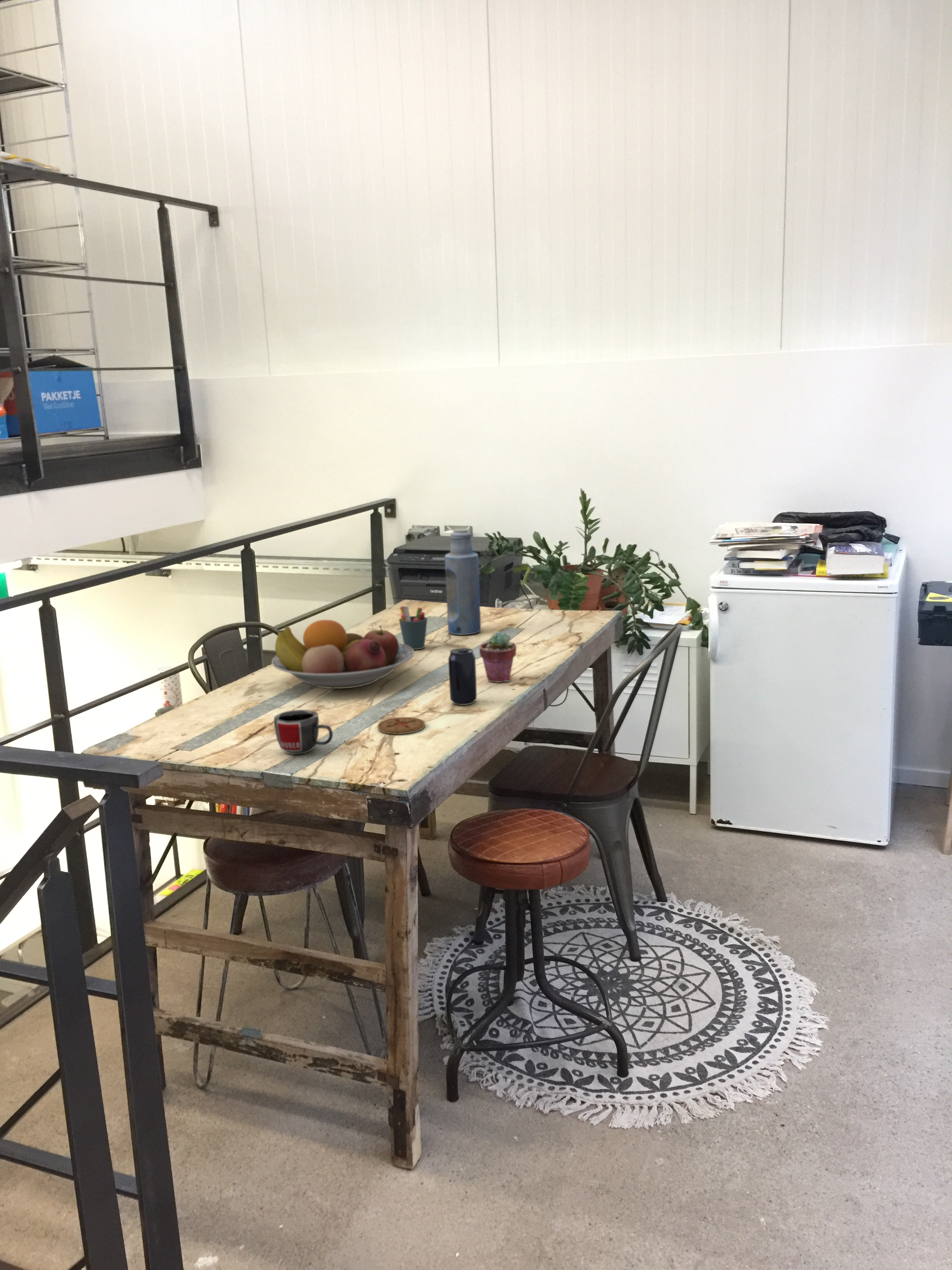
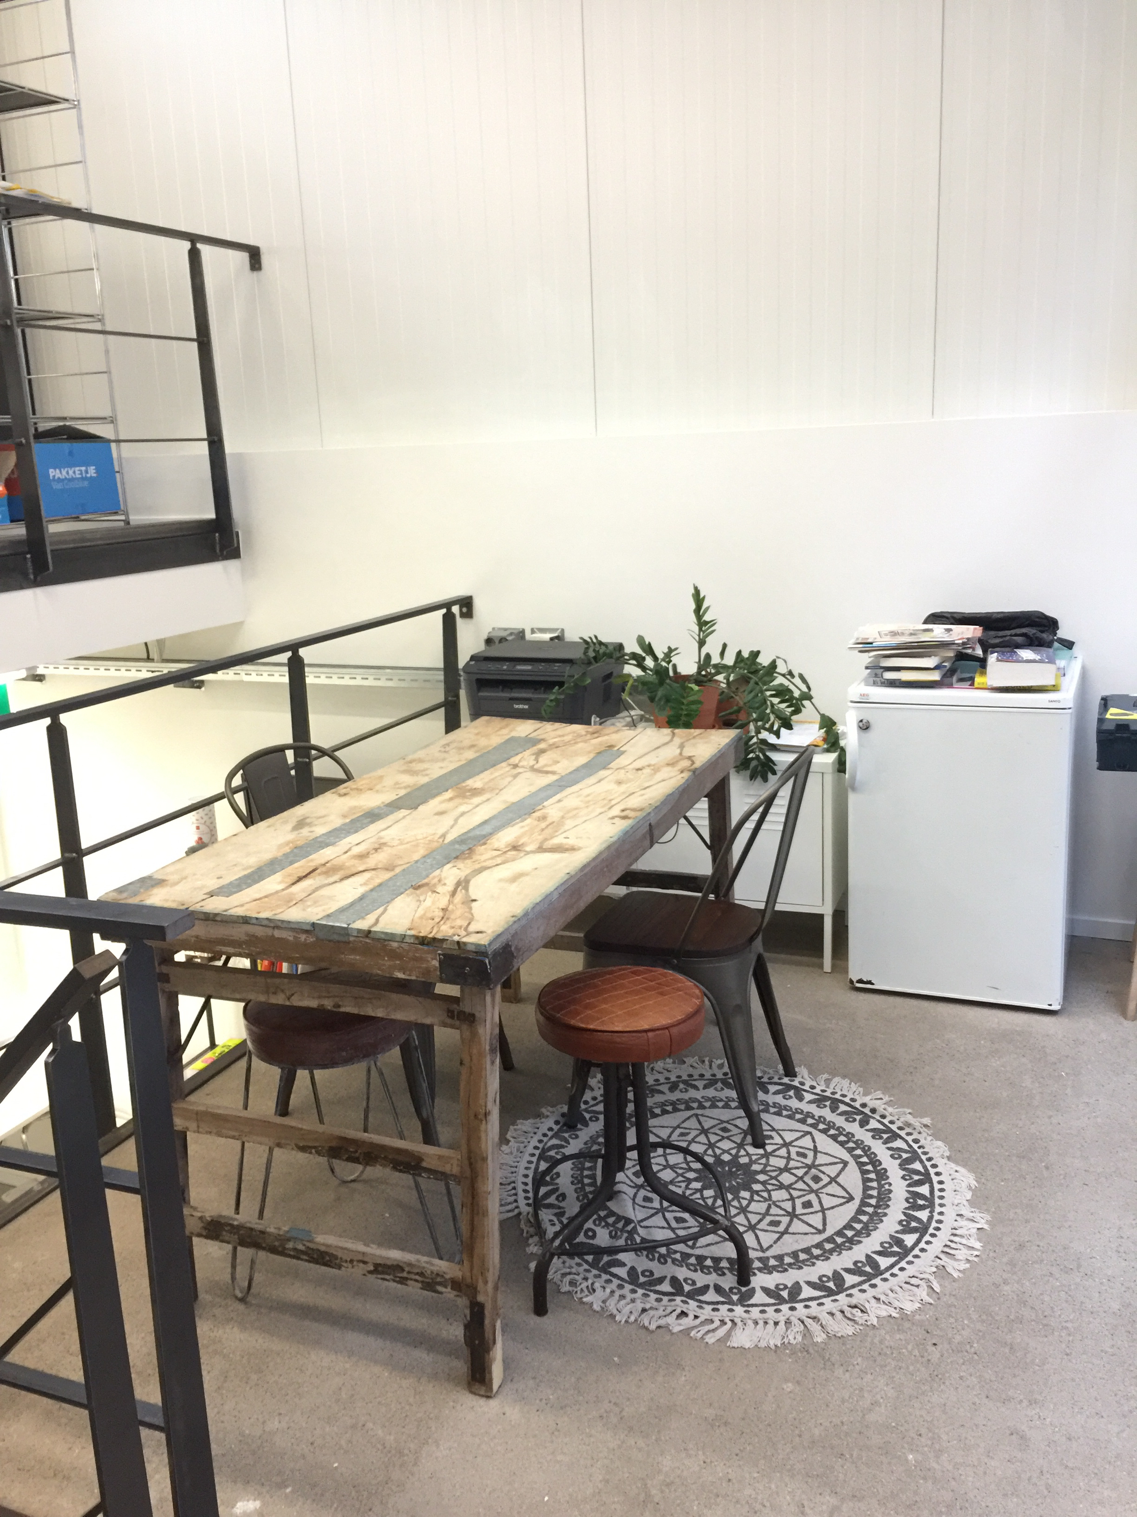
- mug [273,709,333,754]
- pen holder [399,605,428,650]
- bottle [444,528,481,635]
- coaster [377,717,425,735]
- beverage can [448,647,477,705]
- fruit bowl [271,619,415,689]
- potted succulent [479,631,517,683]
